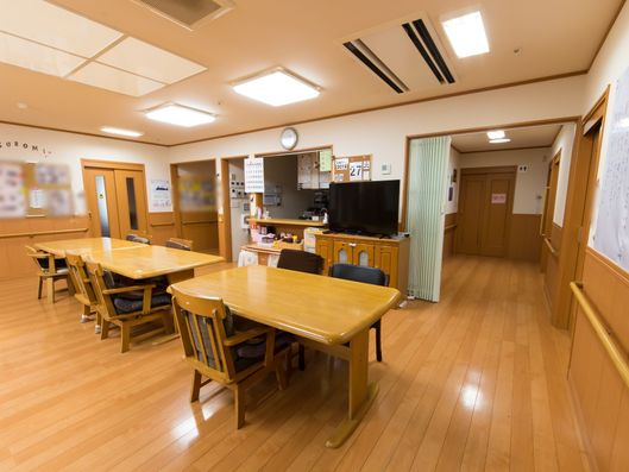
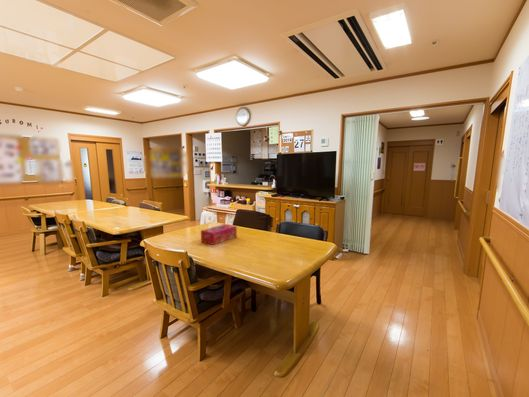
+ tissue box [200,223,238,246]
